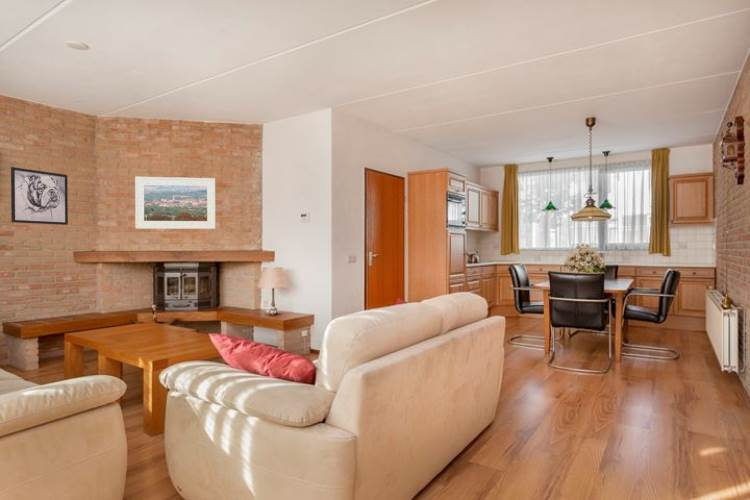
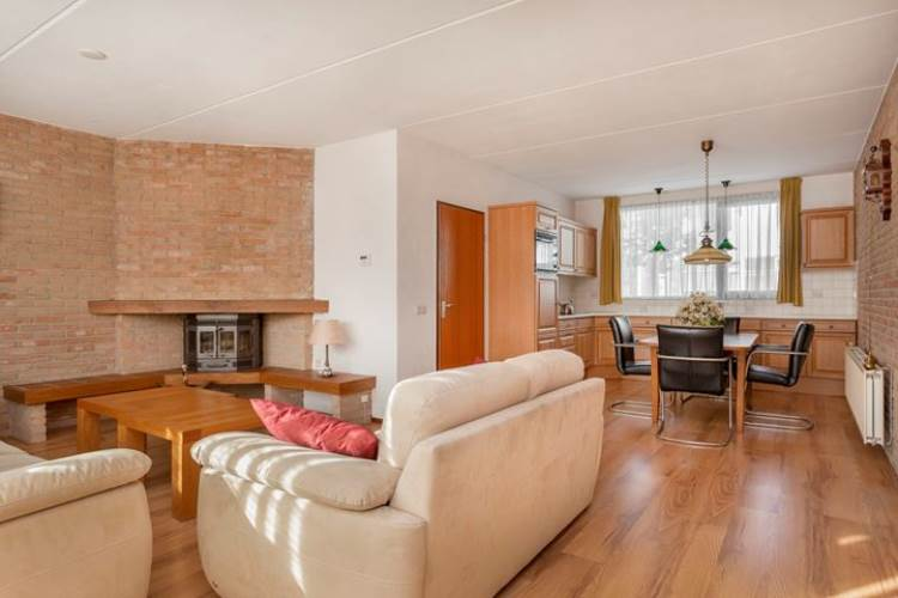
- wall art [10,166,69,226]
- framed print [134,176,217,230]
